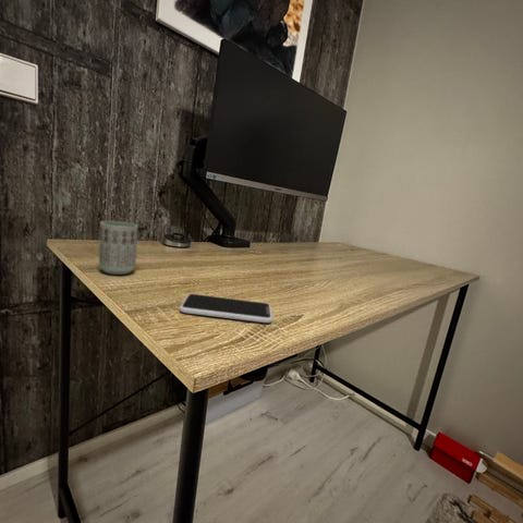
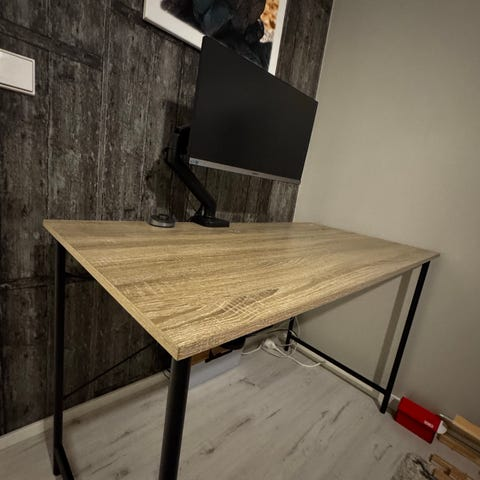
- smartphone [179,293,273,324]
- cup [98,220,139,276]
